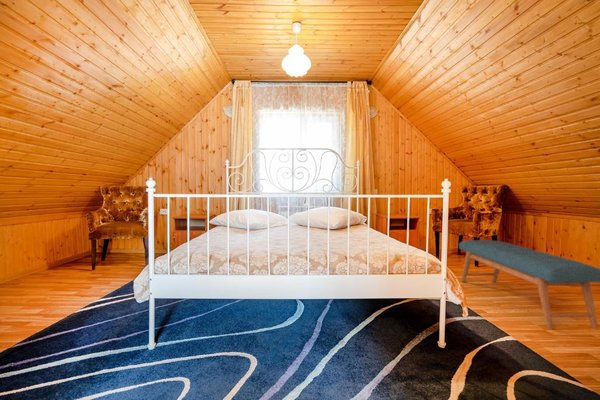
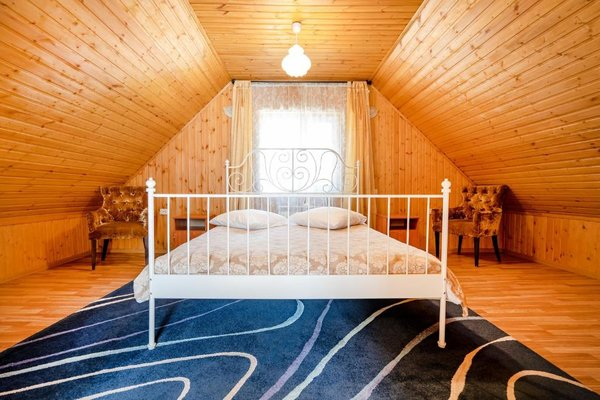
- bench [458,239,600,331]
